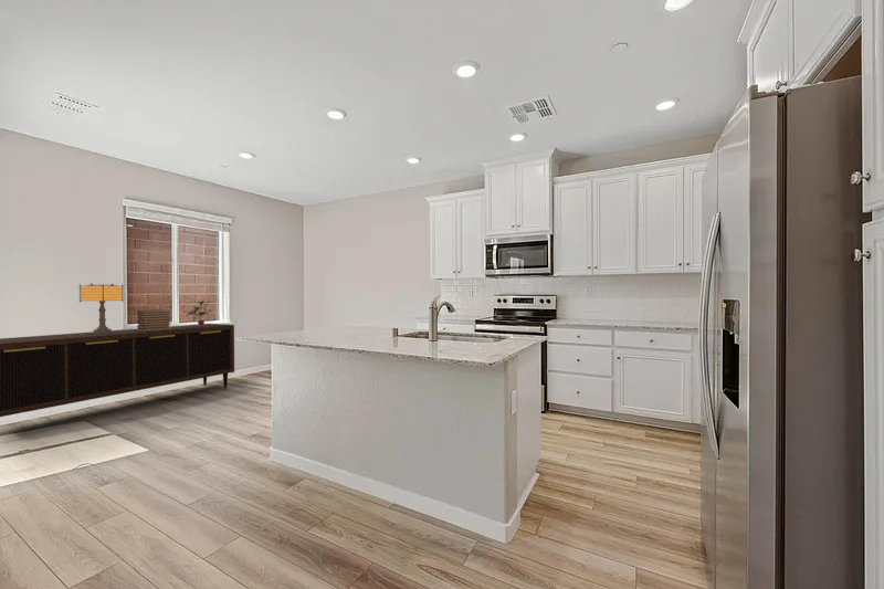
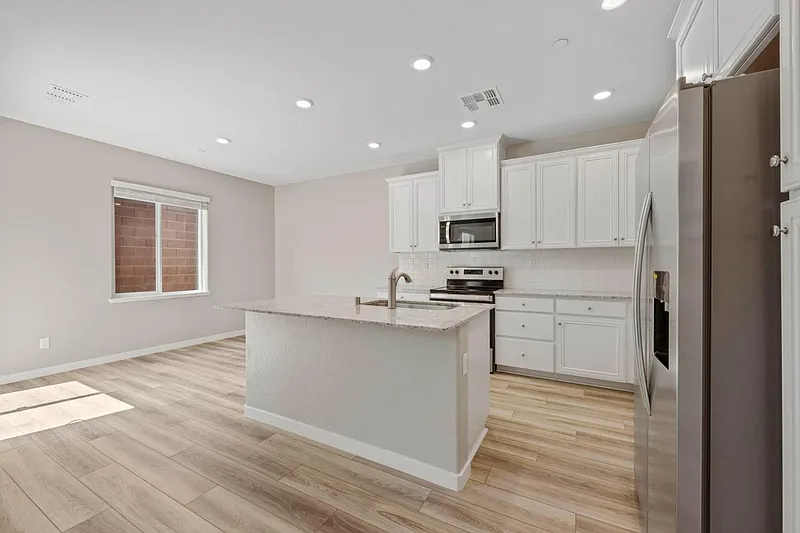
- book stack [136,308,172,332]
- potted plant [182,299,213,326]
- table lamp [76,283,126,335]
- sideboard [0,323,235,418]
